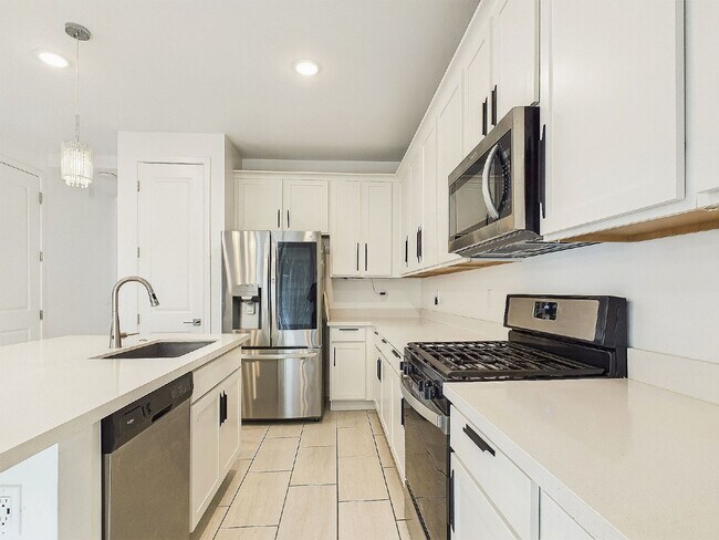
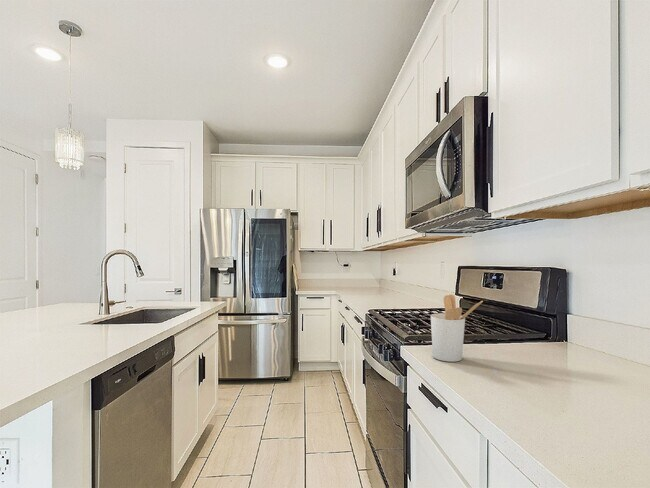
+ utensil holder [430,293,484,363]
